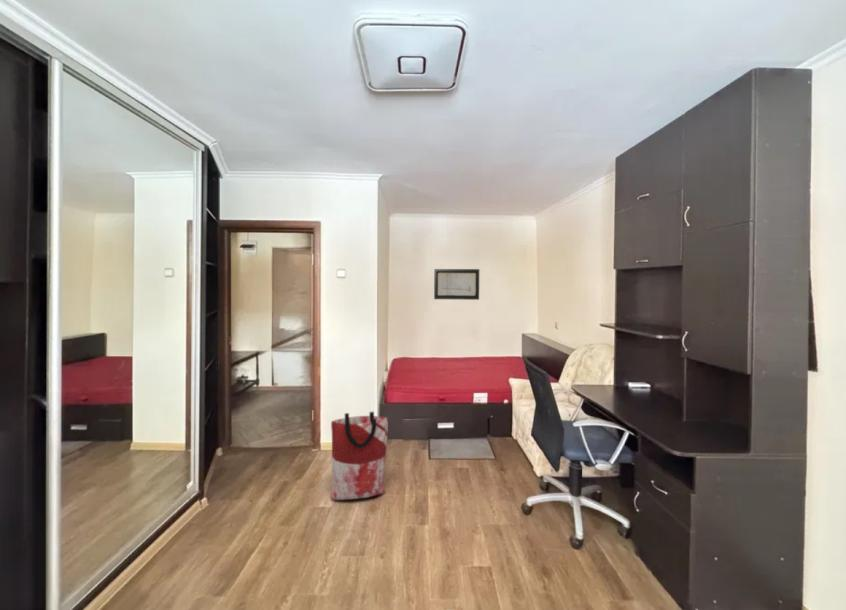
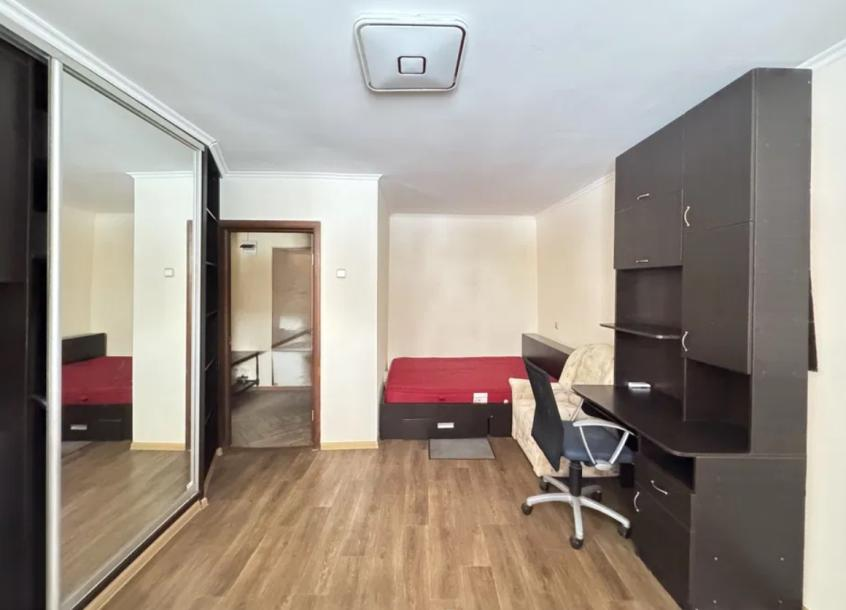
- bag [330,411,389,501]
- wall art [433,268,480,301]
